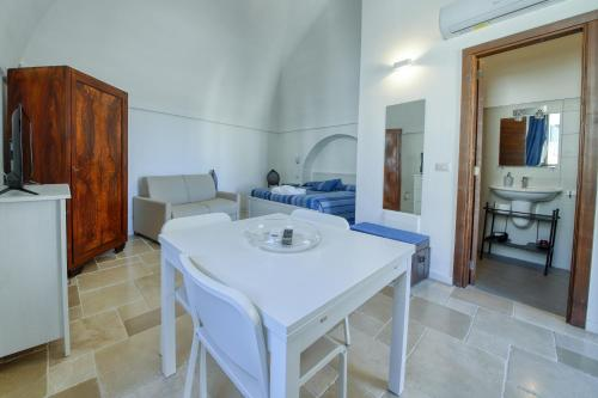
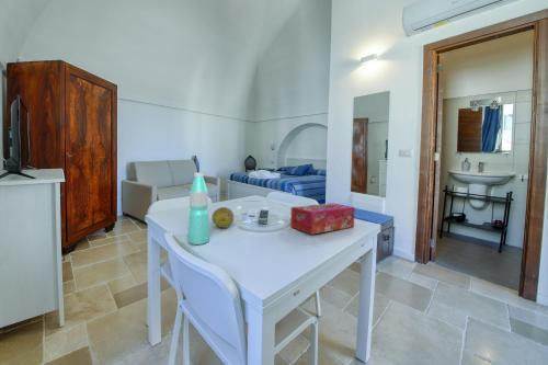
+ water bottle [187,172,210,246]
+ tissue box [289,203,356,236]
+ fruit [210,206,235,229]
